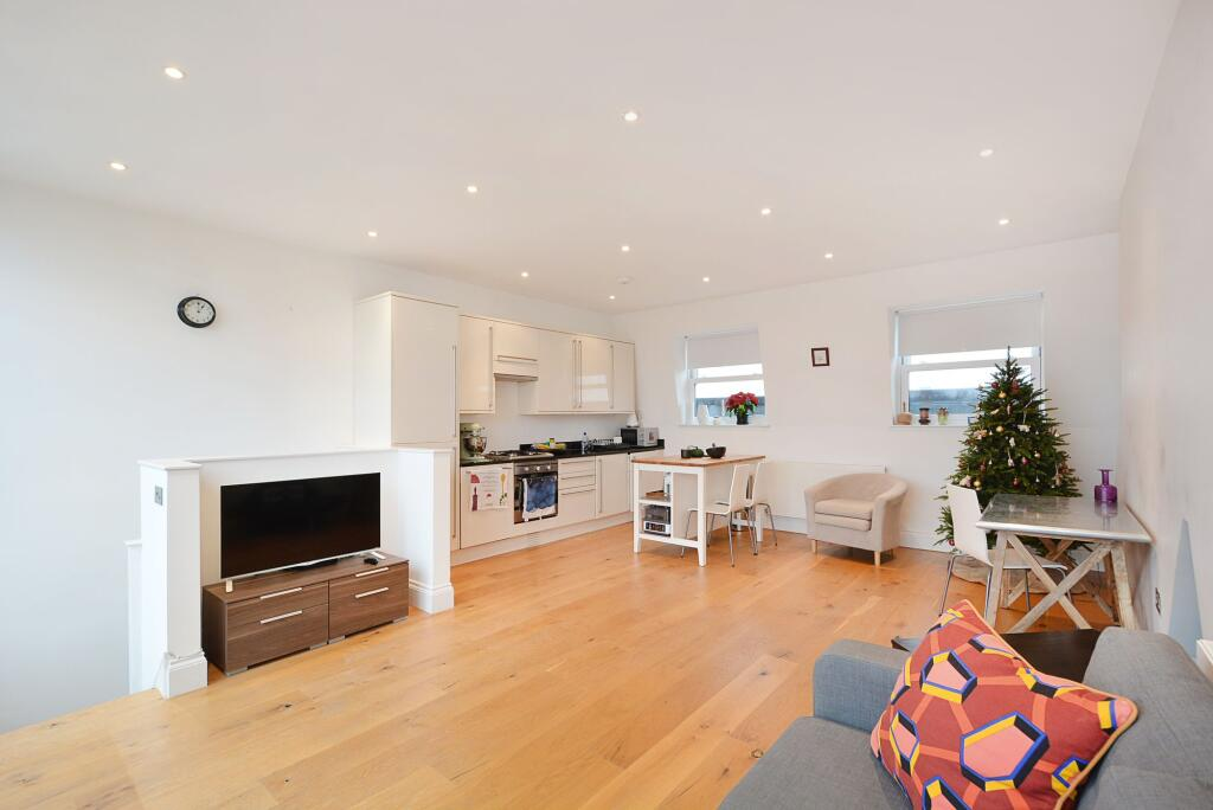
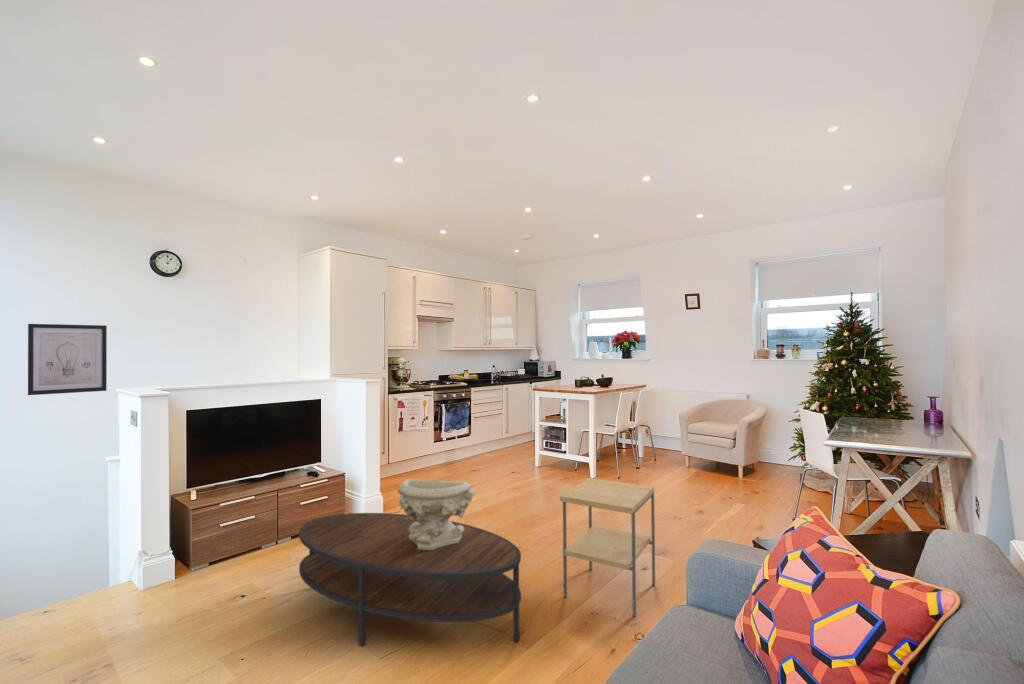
+ wall art [27,323,108,396]
+ coffee table [298,512,522,647]
+ side table [559,477,656,618]
+ decorative bowl [397,478,476,550]
